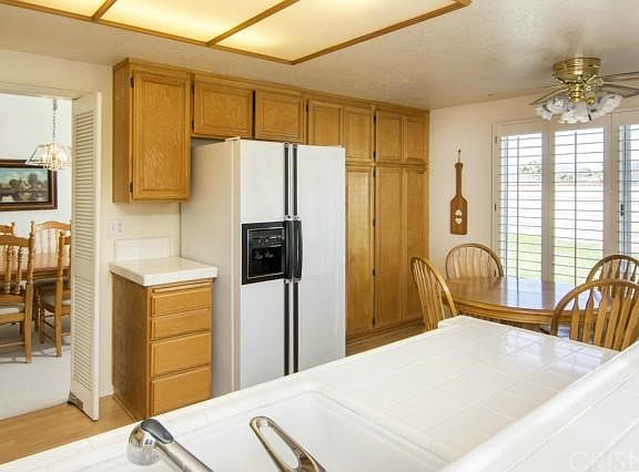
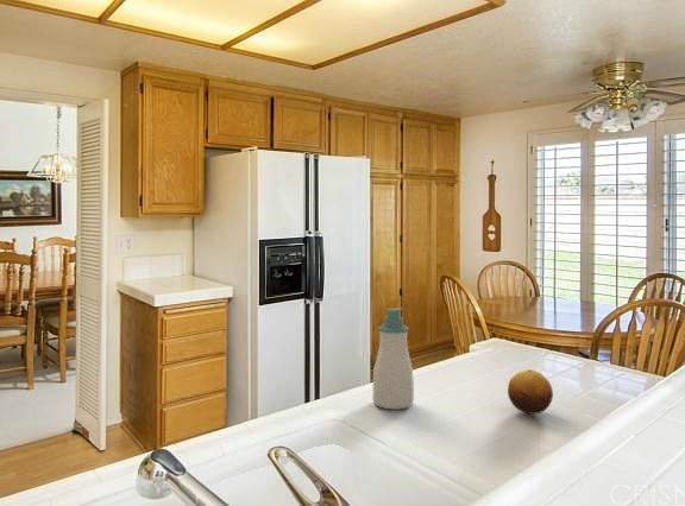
+ soap bottle [371,306,415,410]
+ fruit [507,368,554,416]
